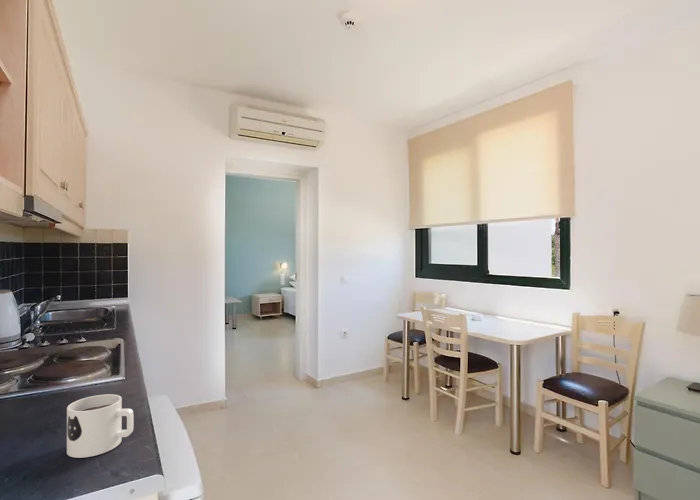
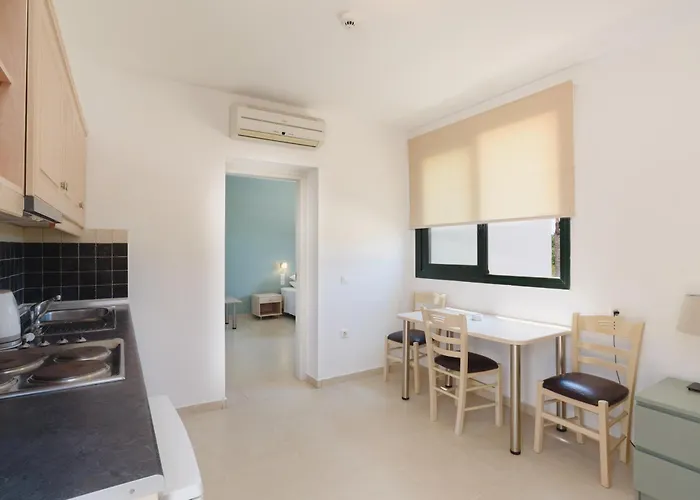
- mug [66,393,135,459]
